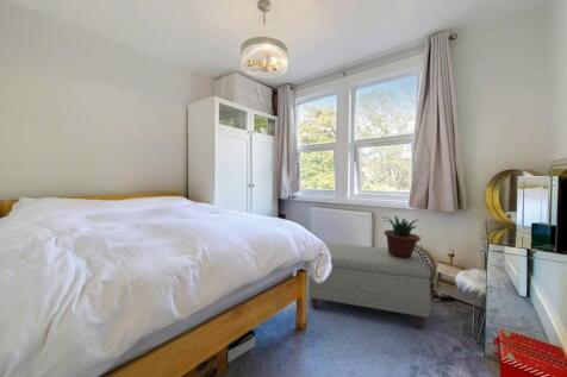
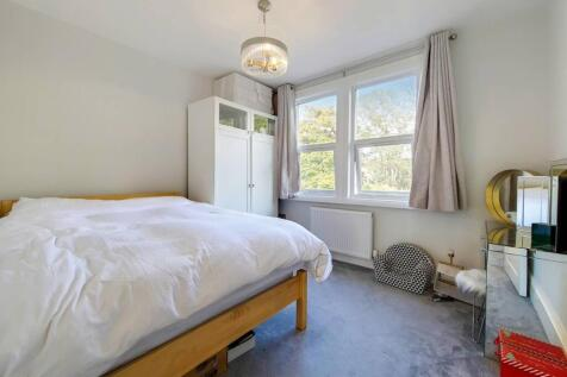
- potted plant [382,214,422,258]
- ottoman [306,241,432,329]
